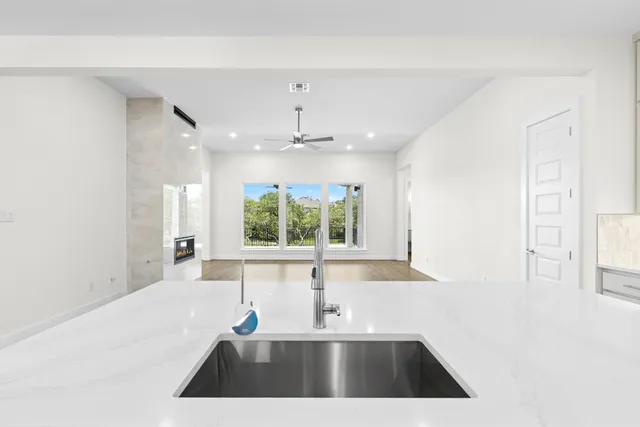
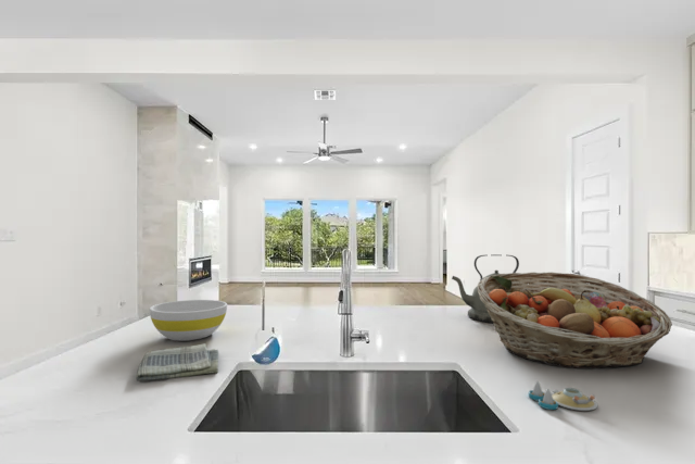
+ dish towel [136,342,219,381]
+ bowl [149,299,228,342]
+ kettle [451,253,520,324]
+ salt and pepper shaker set [528,380,598,412]
+ fruit basket [476,272,673,369]
